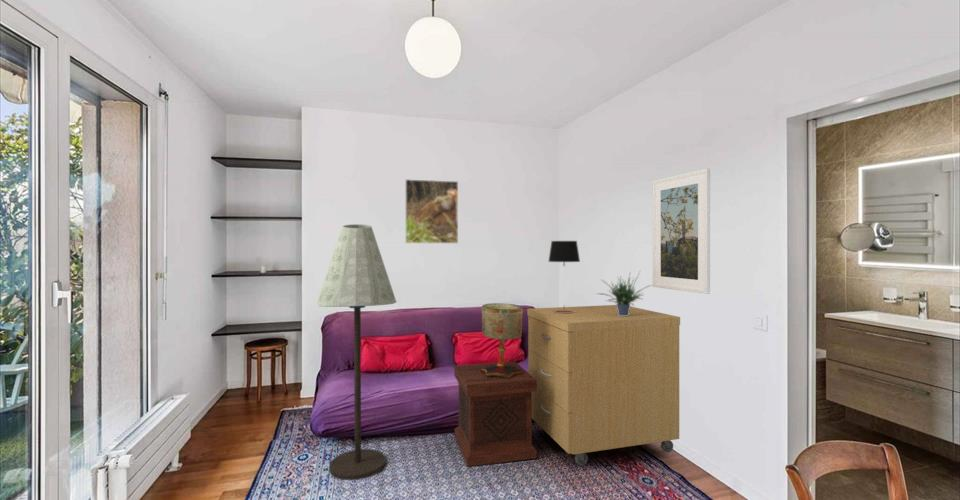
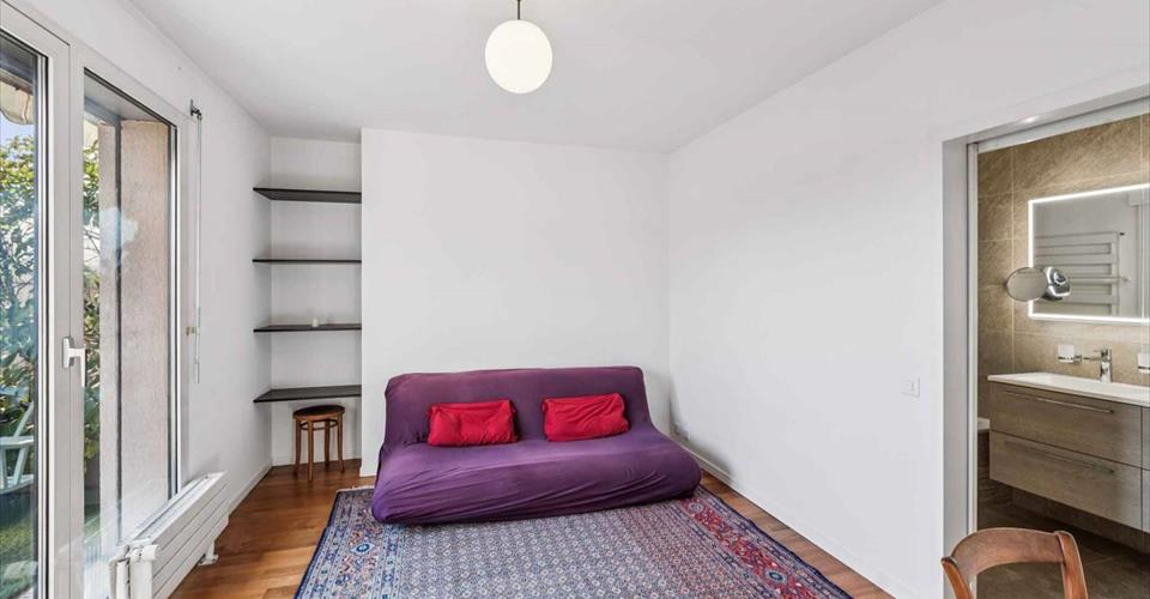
- table lamp [547,240,581,313]
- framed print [404,178,459,244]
- table lamp [480,302,524,378]
- floor lamp [315,223,397,481]
- potted plant [595,270,653,316]
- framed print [652,167,711,295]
- storage cabinet [526,304,681,467]
- side table [453,361,538,468]
